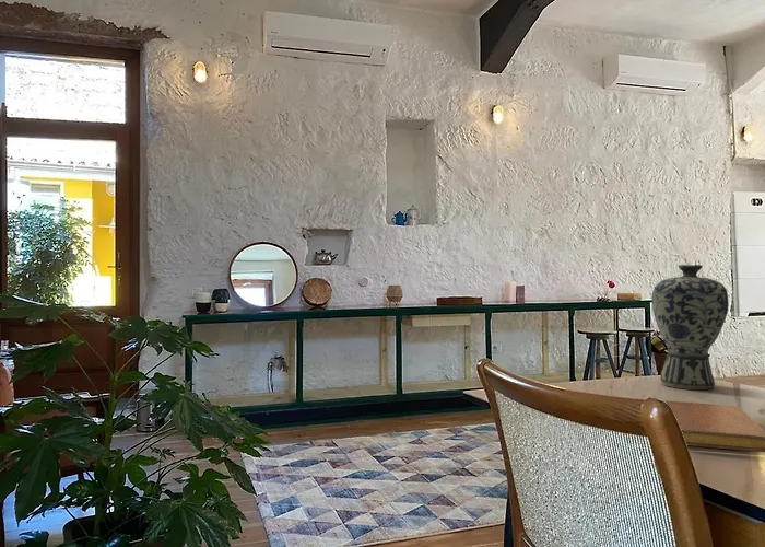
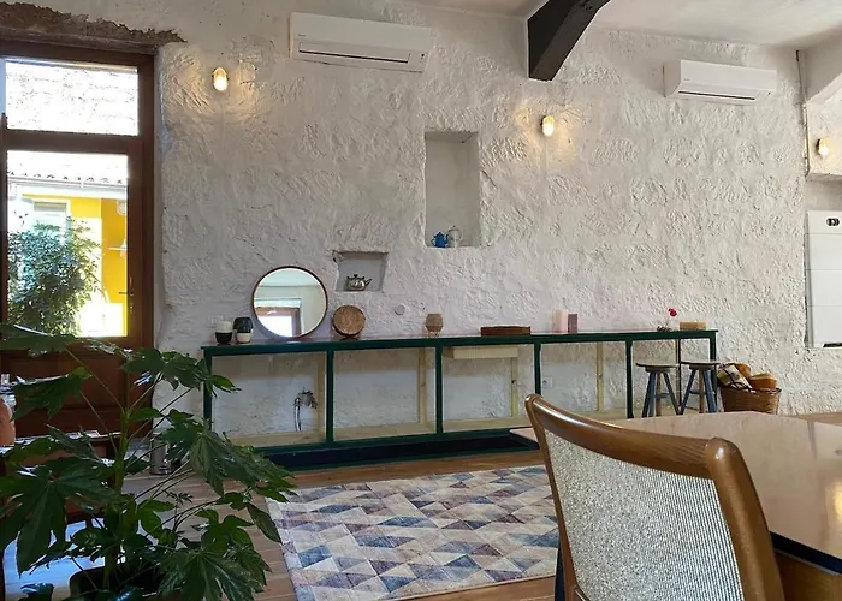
- notebook [662,399,765,453]
- vase [650,264,729,391]
